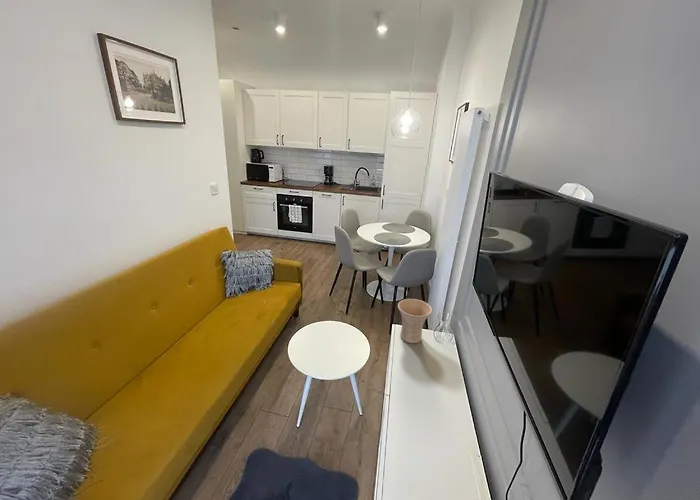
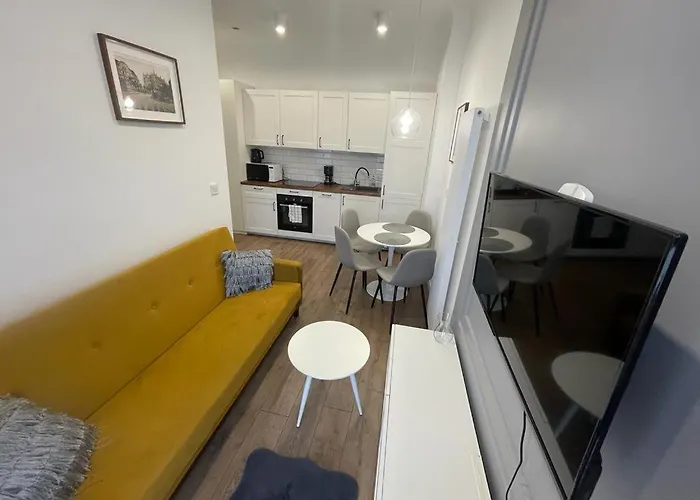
- vase [397,298,433,344]
